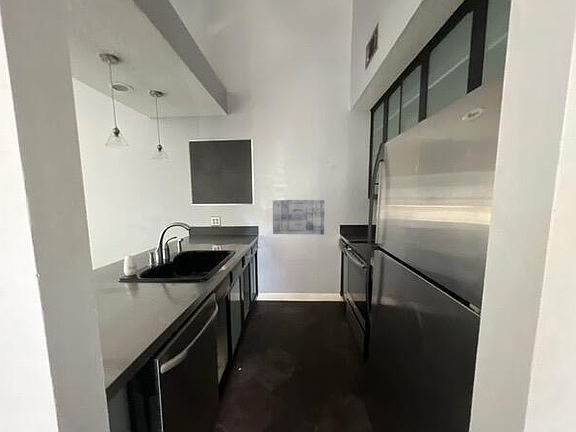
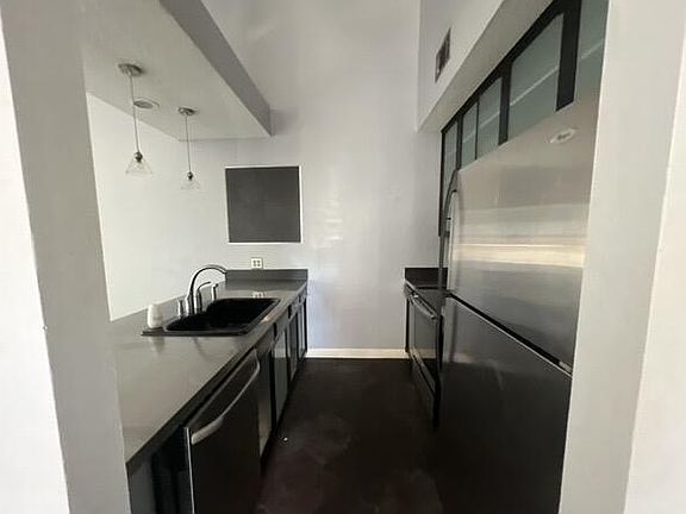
- wall art [272,199,325,236]
